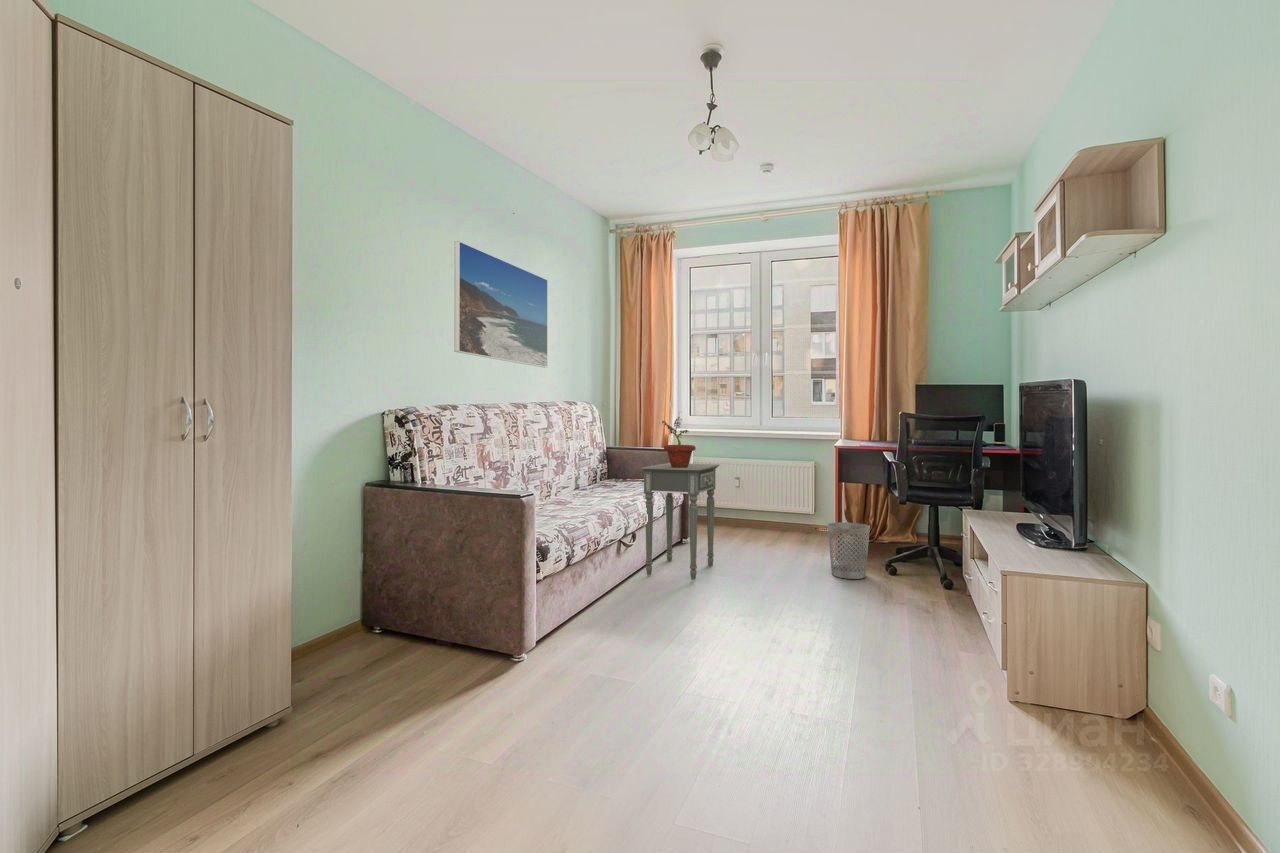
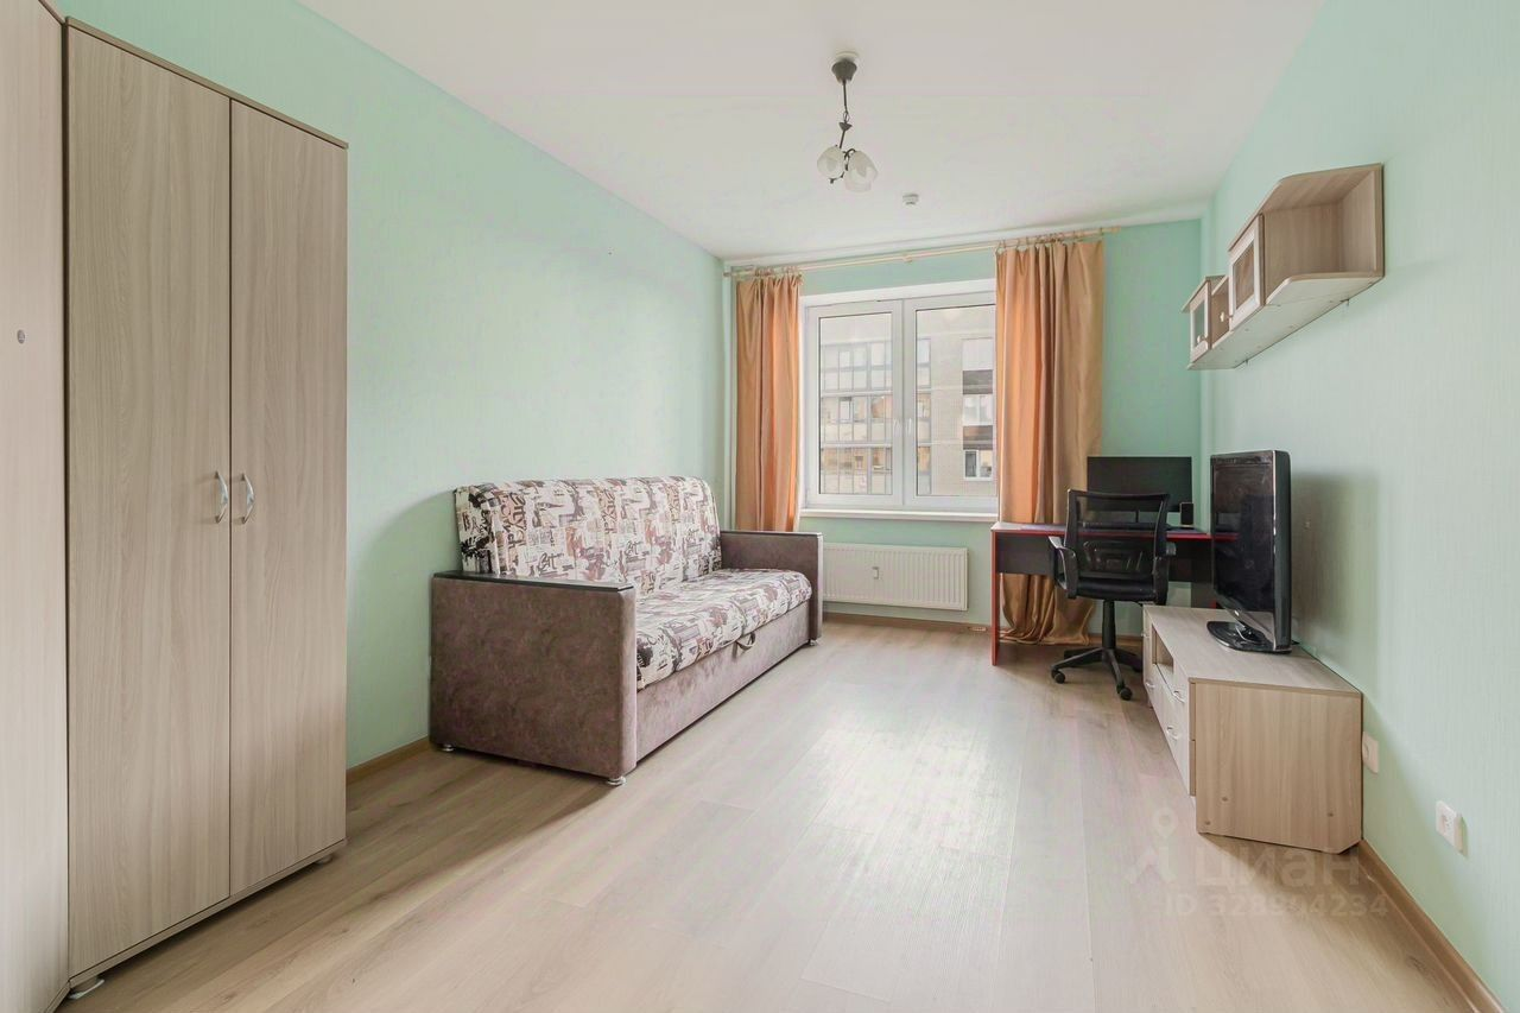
- side table [642,462,721,581]
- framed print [454,240,549,369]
- wastebasket [827,522,871,580]
- potted plant [661,416,697,468]
